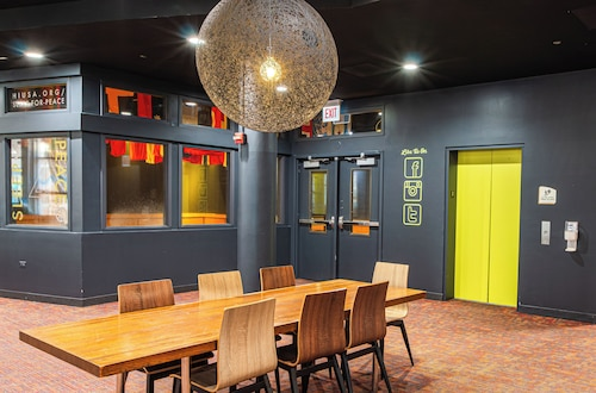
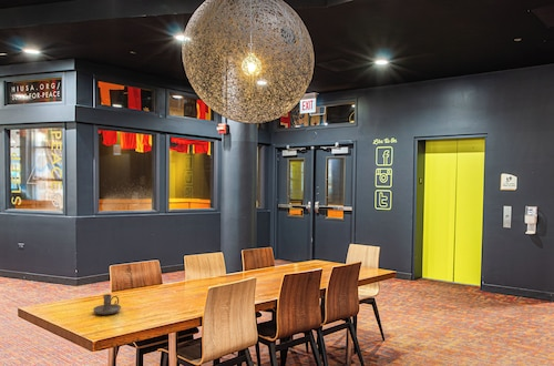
+ candle holder [92,294,122,315]
